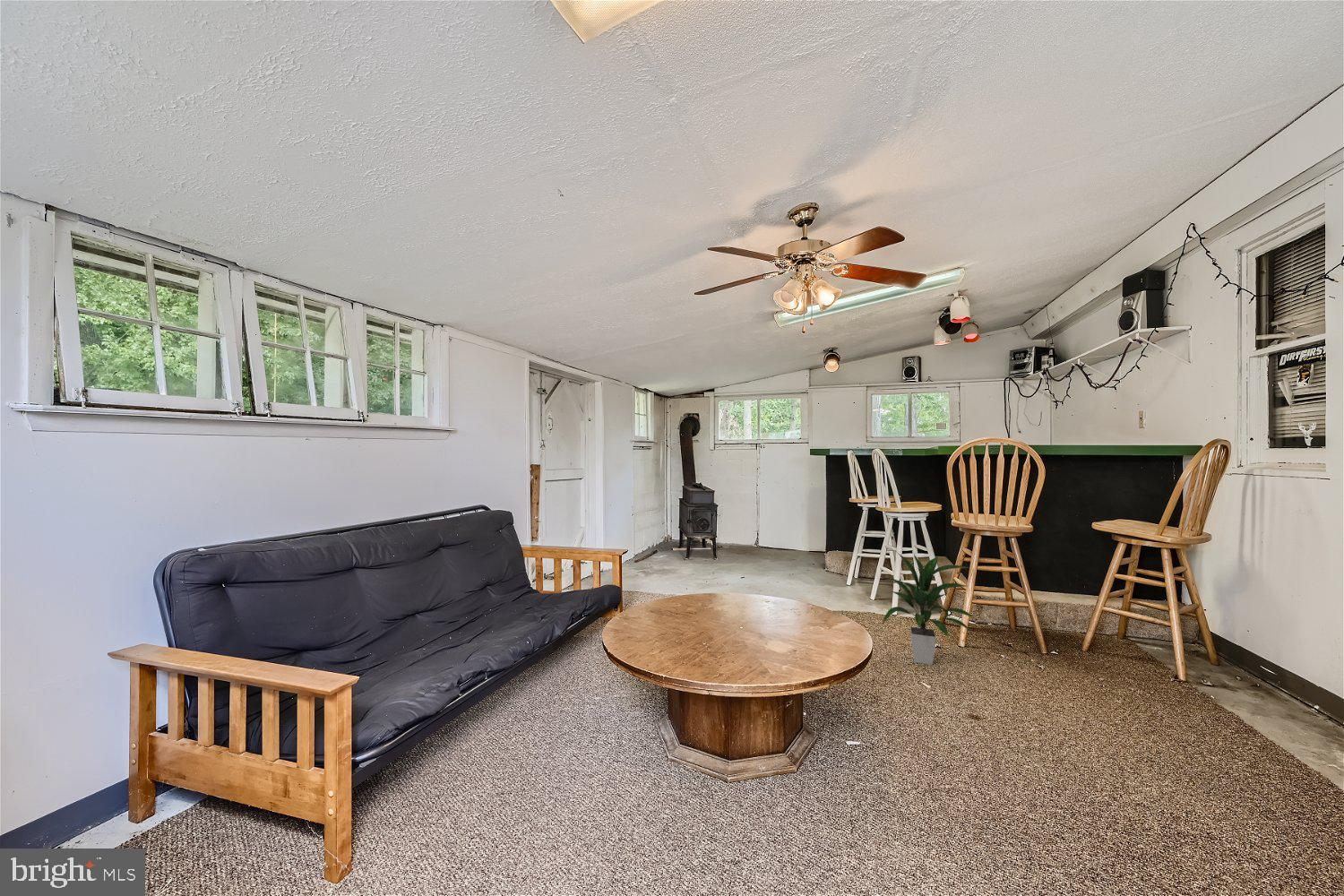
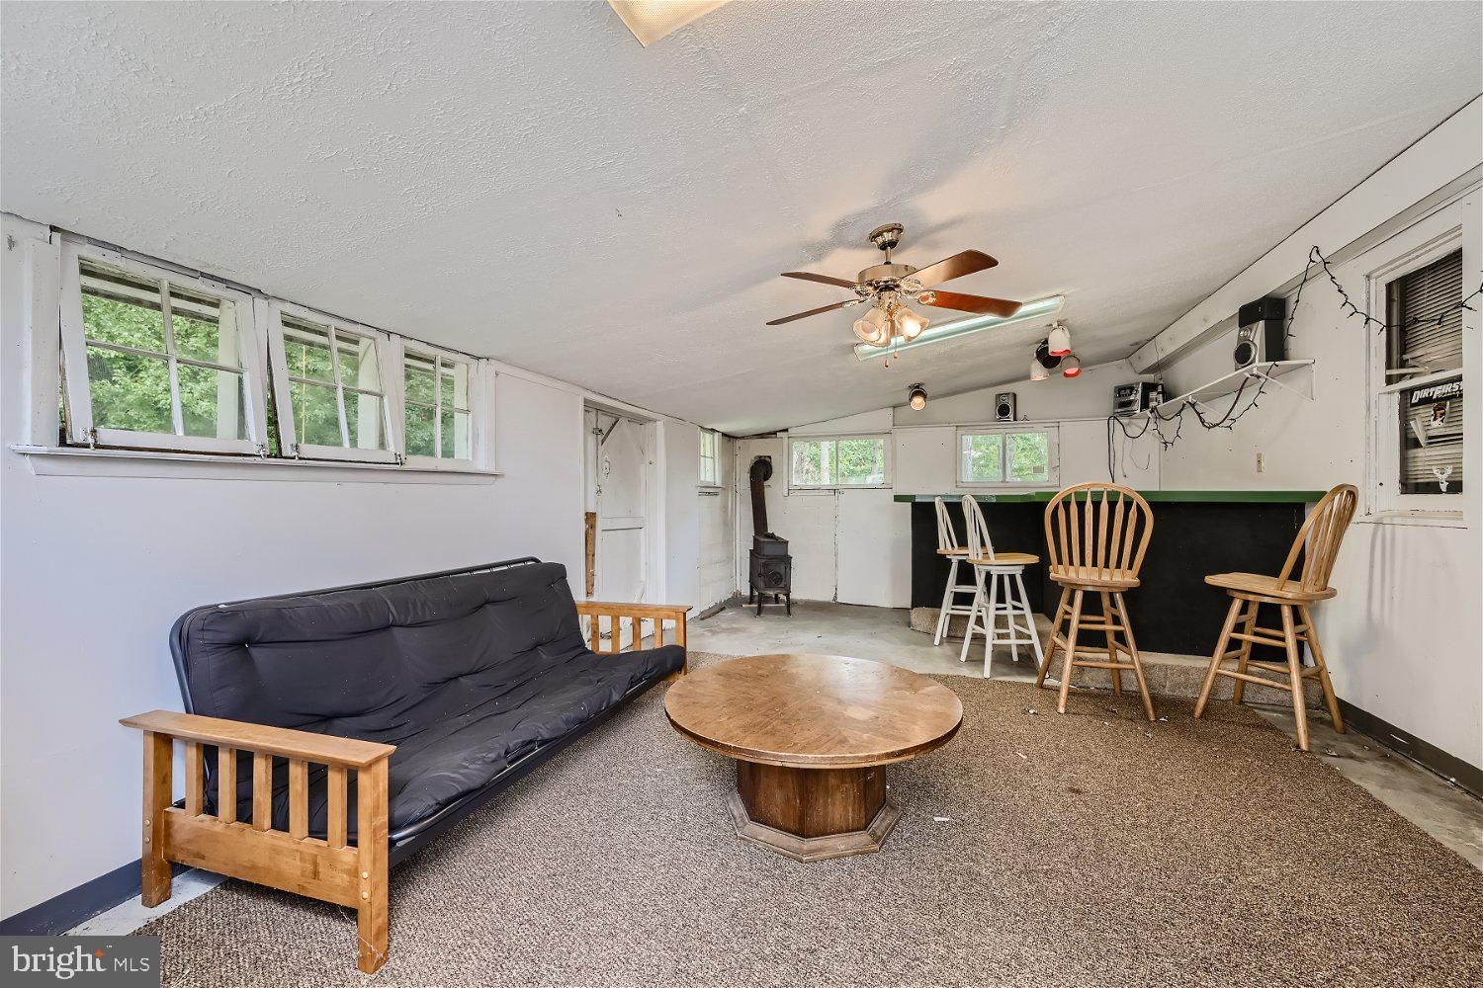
- indoor plant [881,549,976,666]
